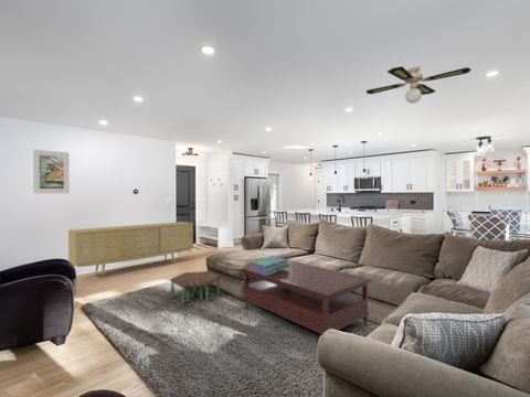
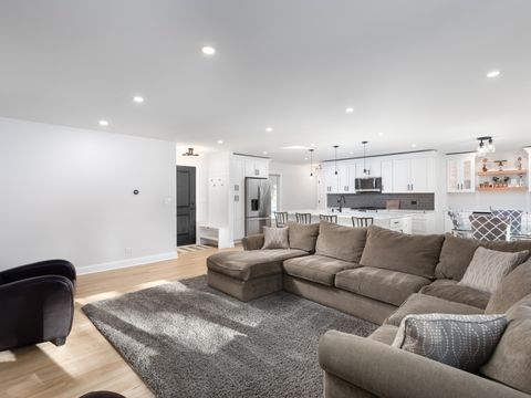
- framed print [32,149,71,194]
- stack of books [248,255,289,276]
- ceiling fan [365,65,473,105]
- side table [170,270,221,305]
- sideboard [67,221,194,277]
- coffee table [240,259,373,335]
